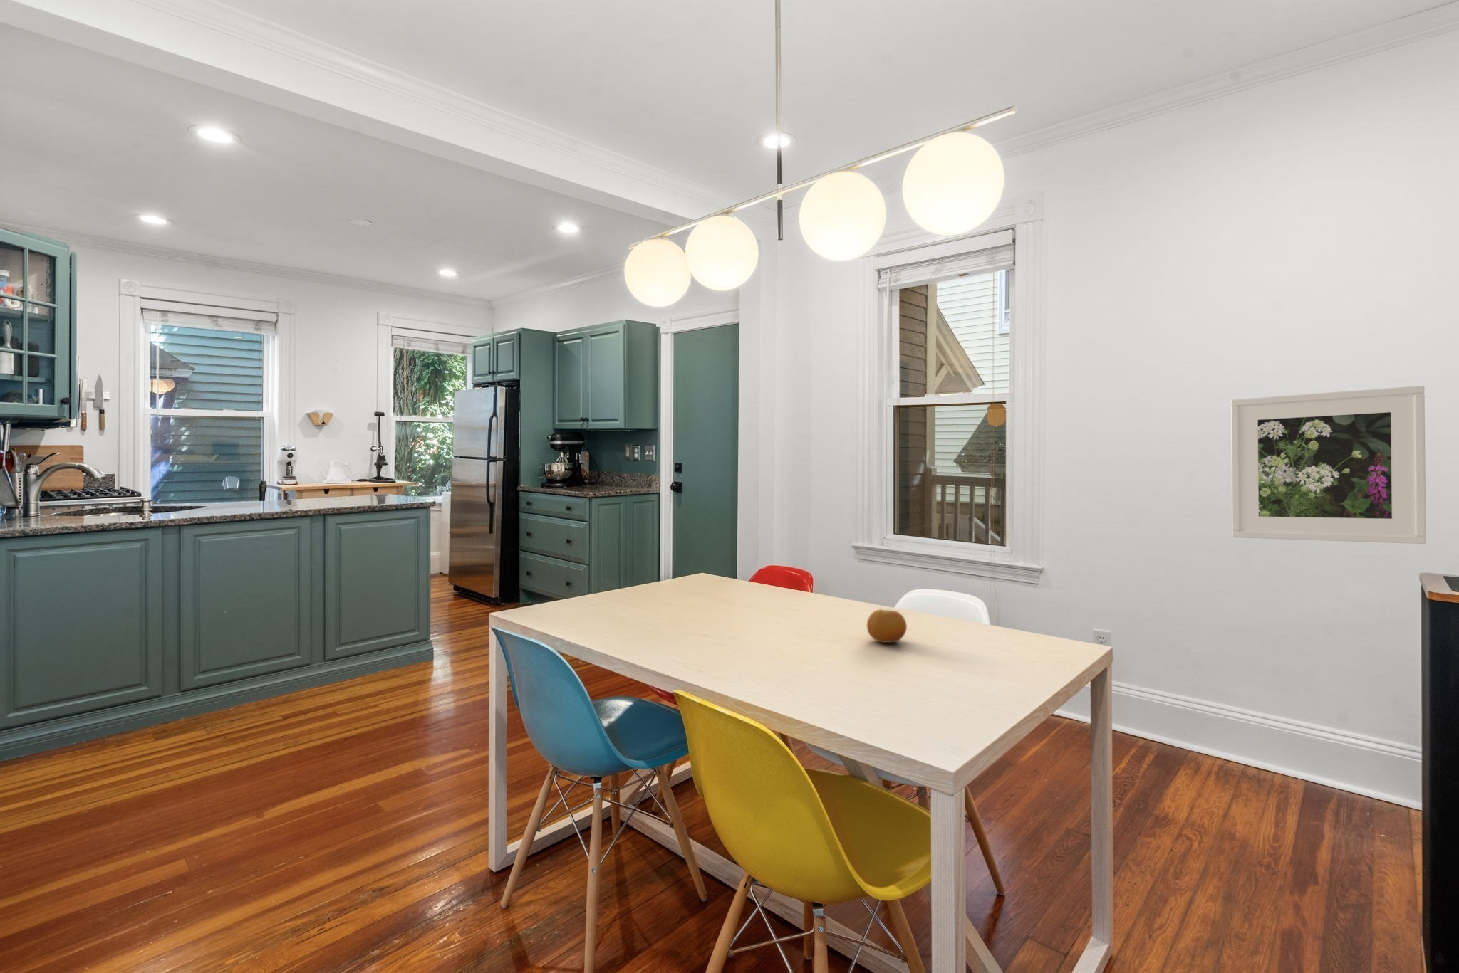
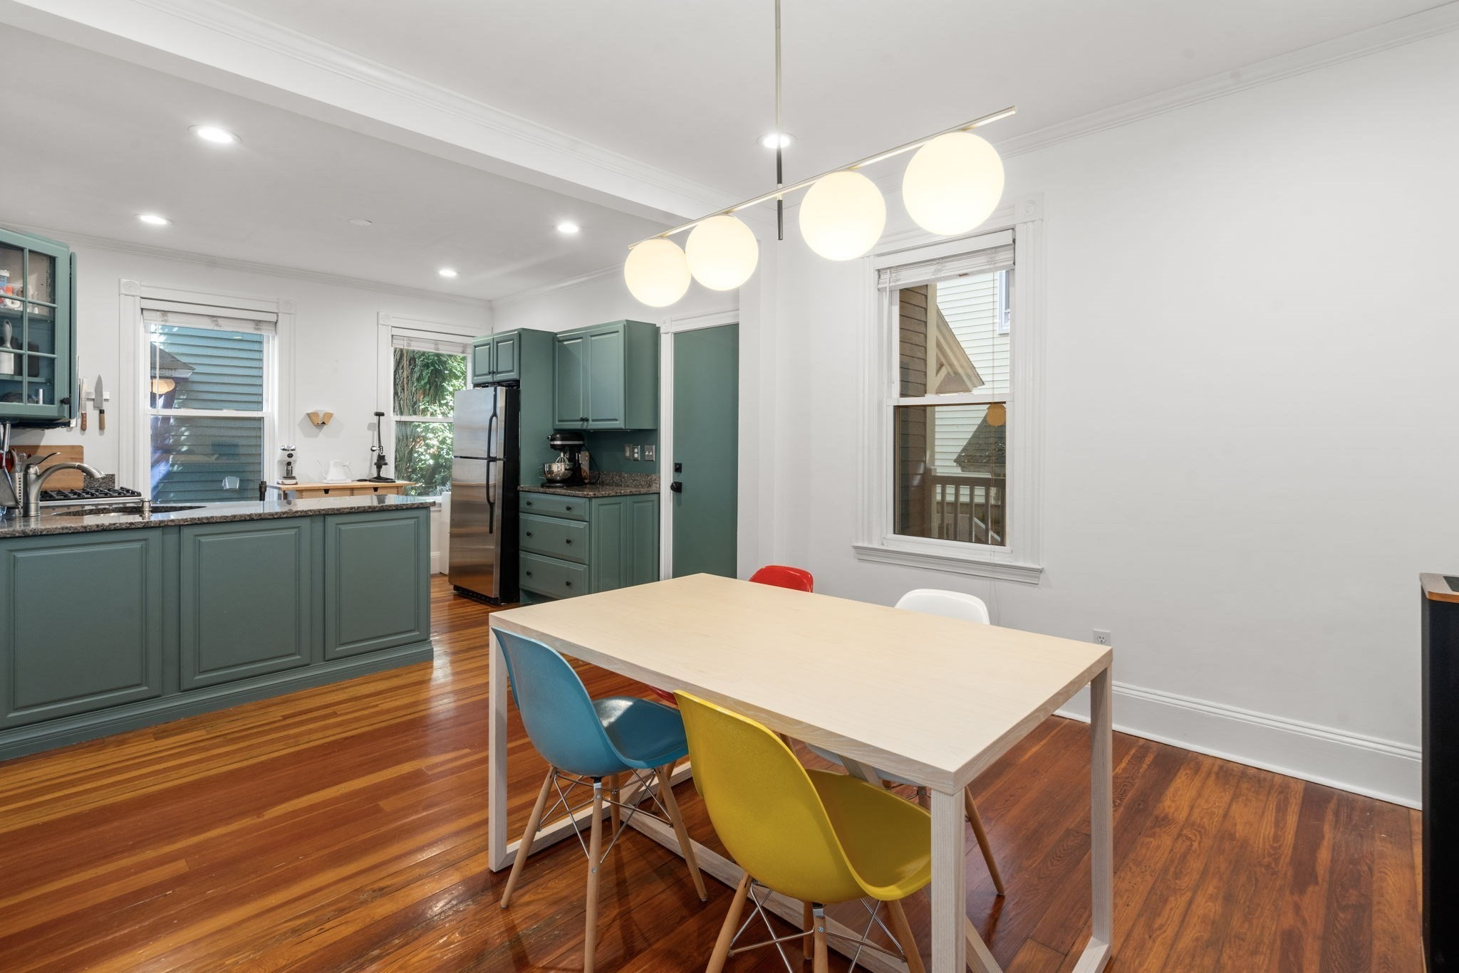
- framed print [1231,386,1426,544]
- fruit [866,608,907,644]
